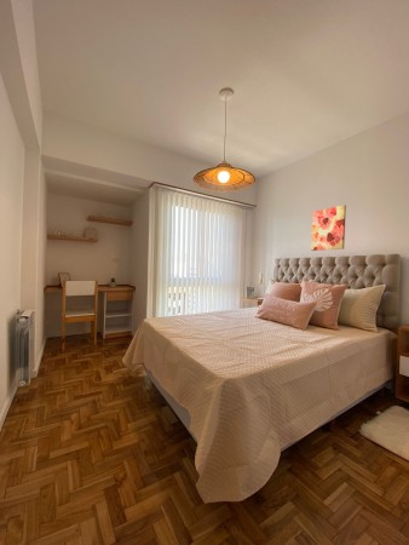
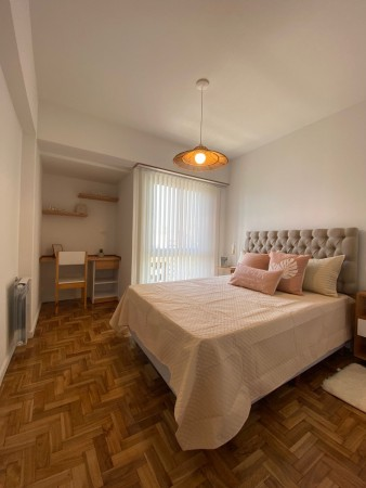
- wall art [310,203,347,252]
